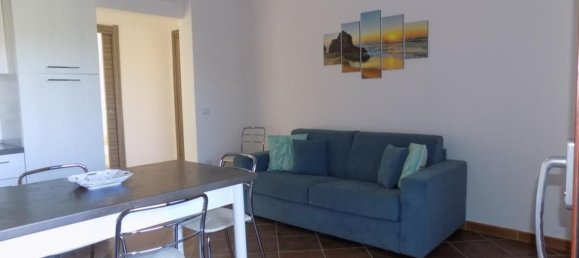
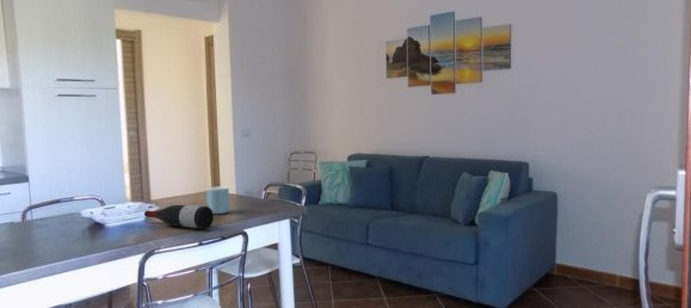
+ wine bottle [143,204,215,230]
+ mug [205,185,230,215]
